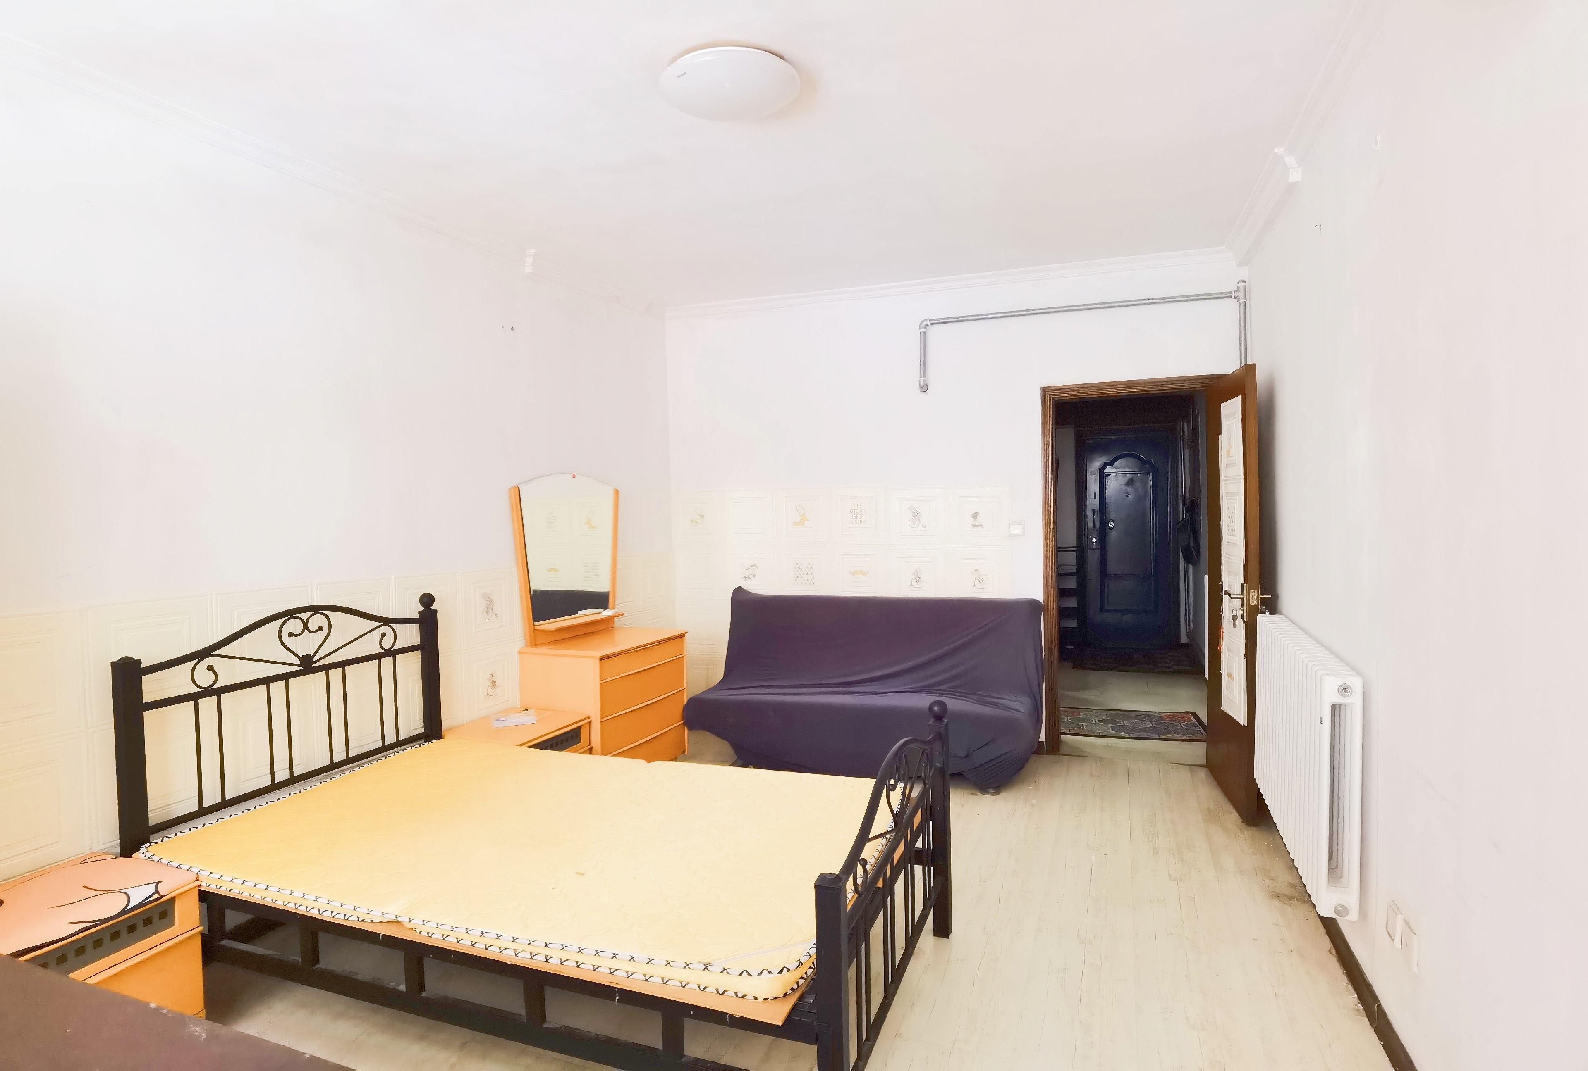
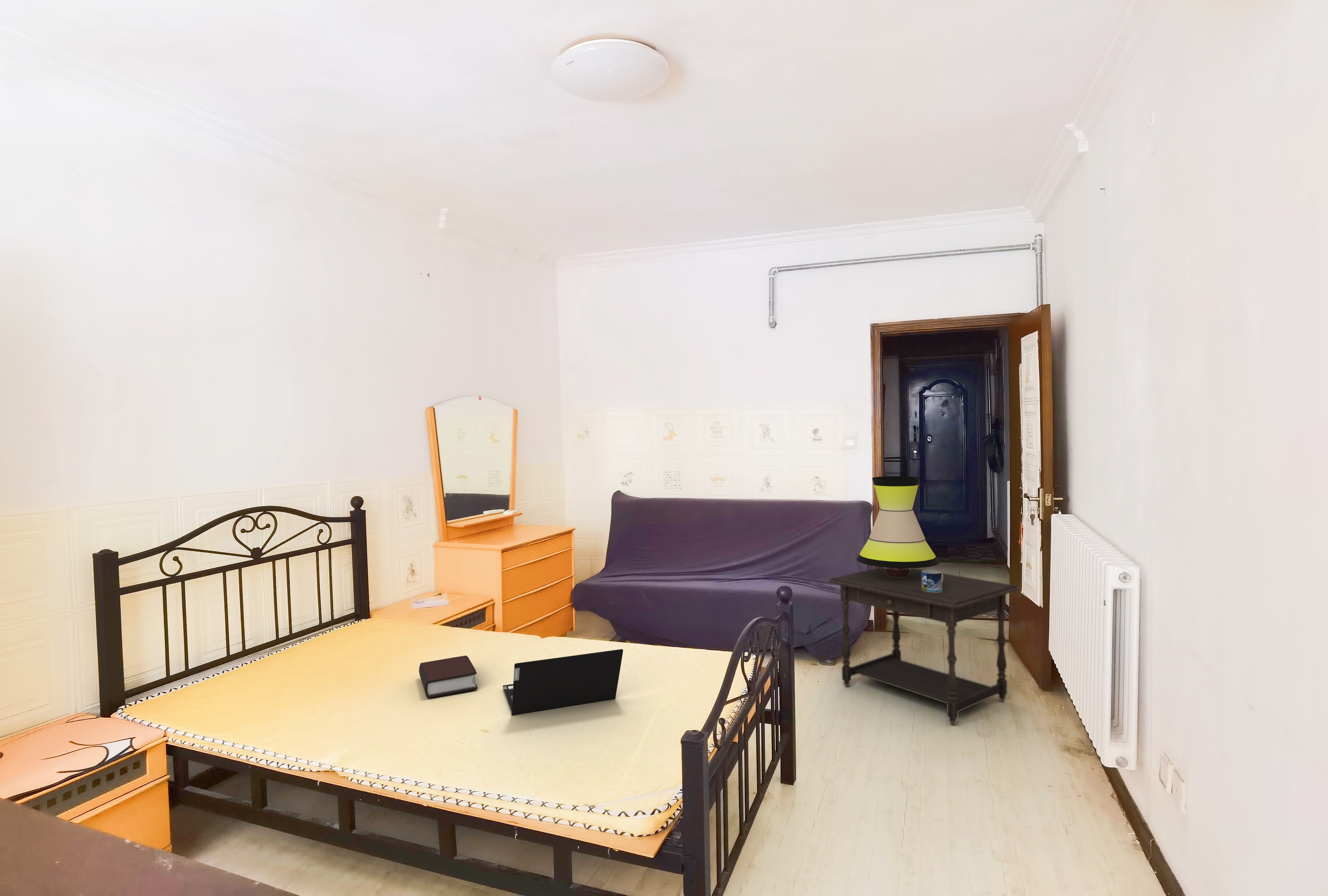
+ bible [419,655,478,699]
+ table lamp [856,476,940,577]
+ laptop computer [502,649,624,716]
+ side table [828,567,1020,725]
+ mug [922,570,943,592]
